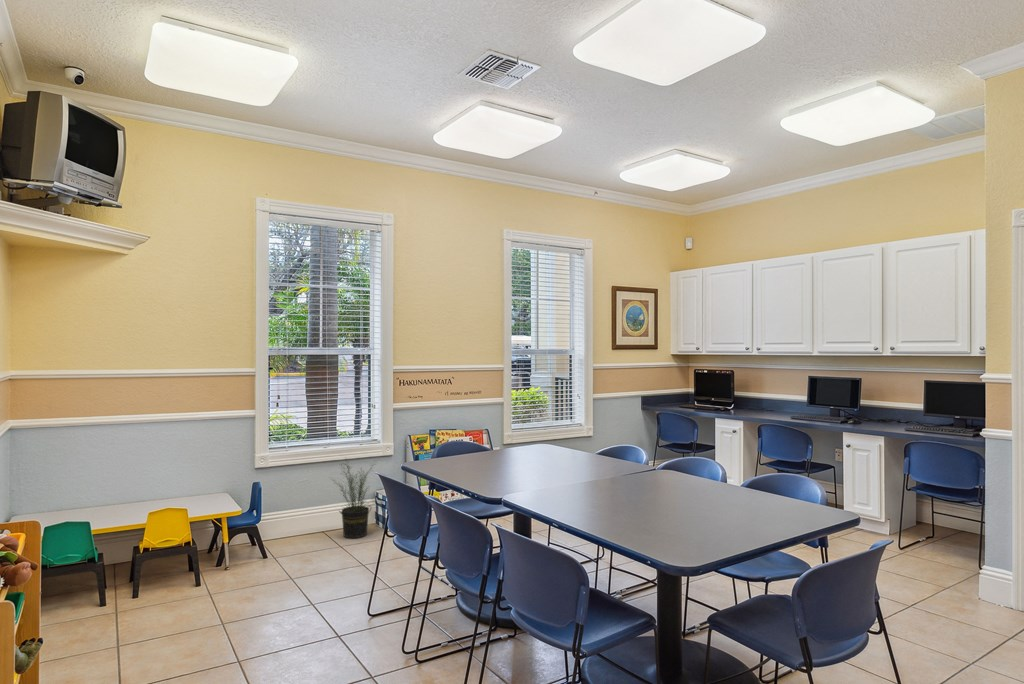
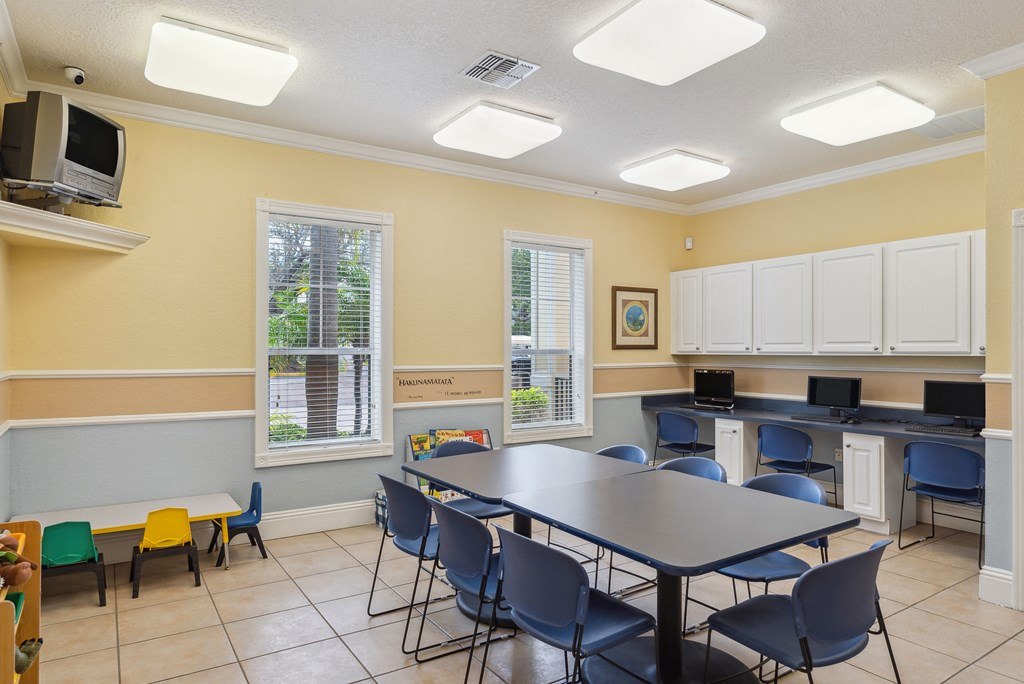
- potted plant [329,456,380,539]
